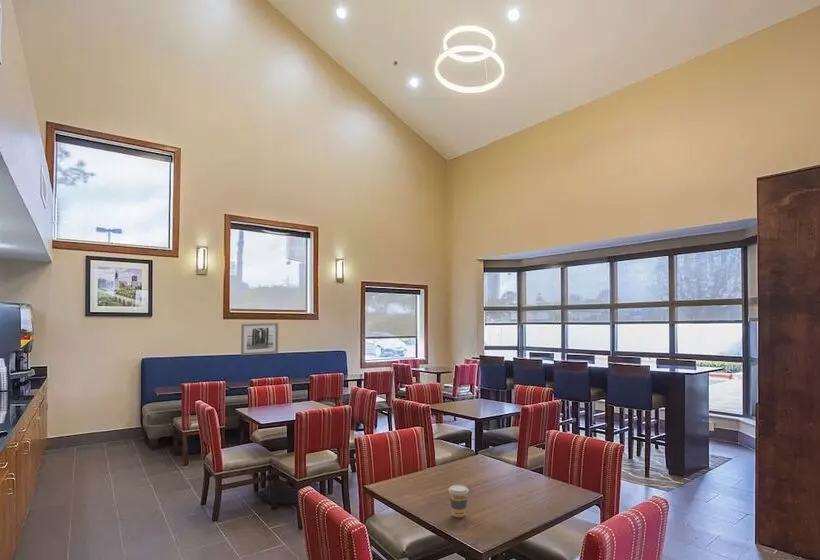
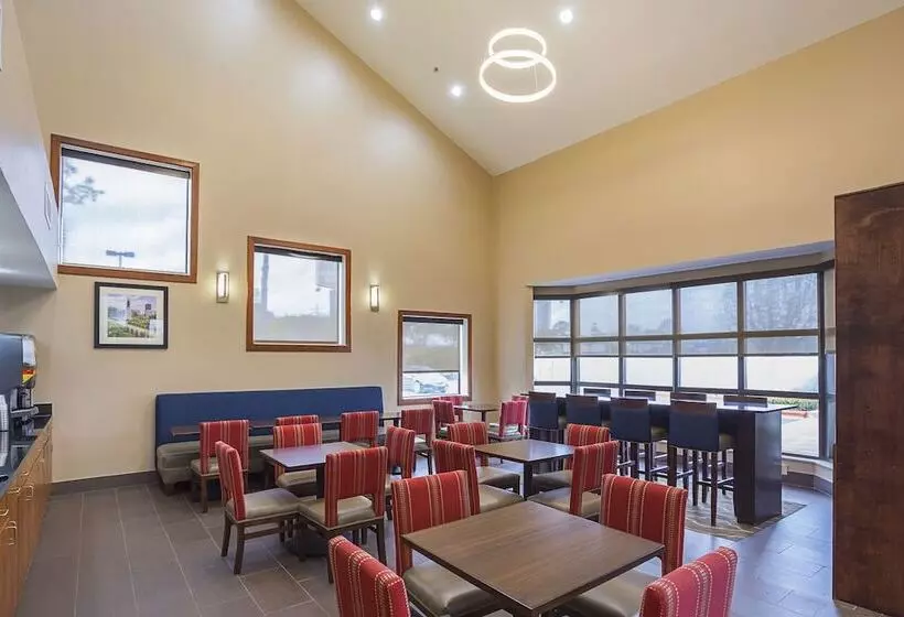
- wall art [240,322,280,356]
- coffee cup [448,484,469,518]
